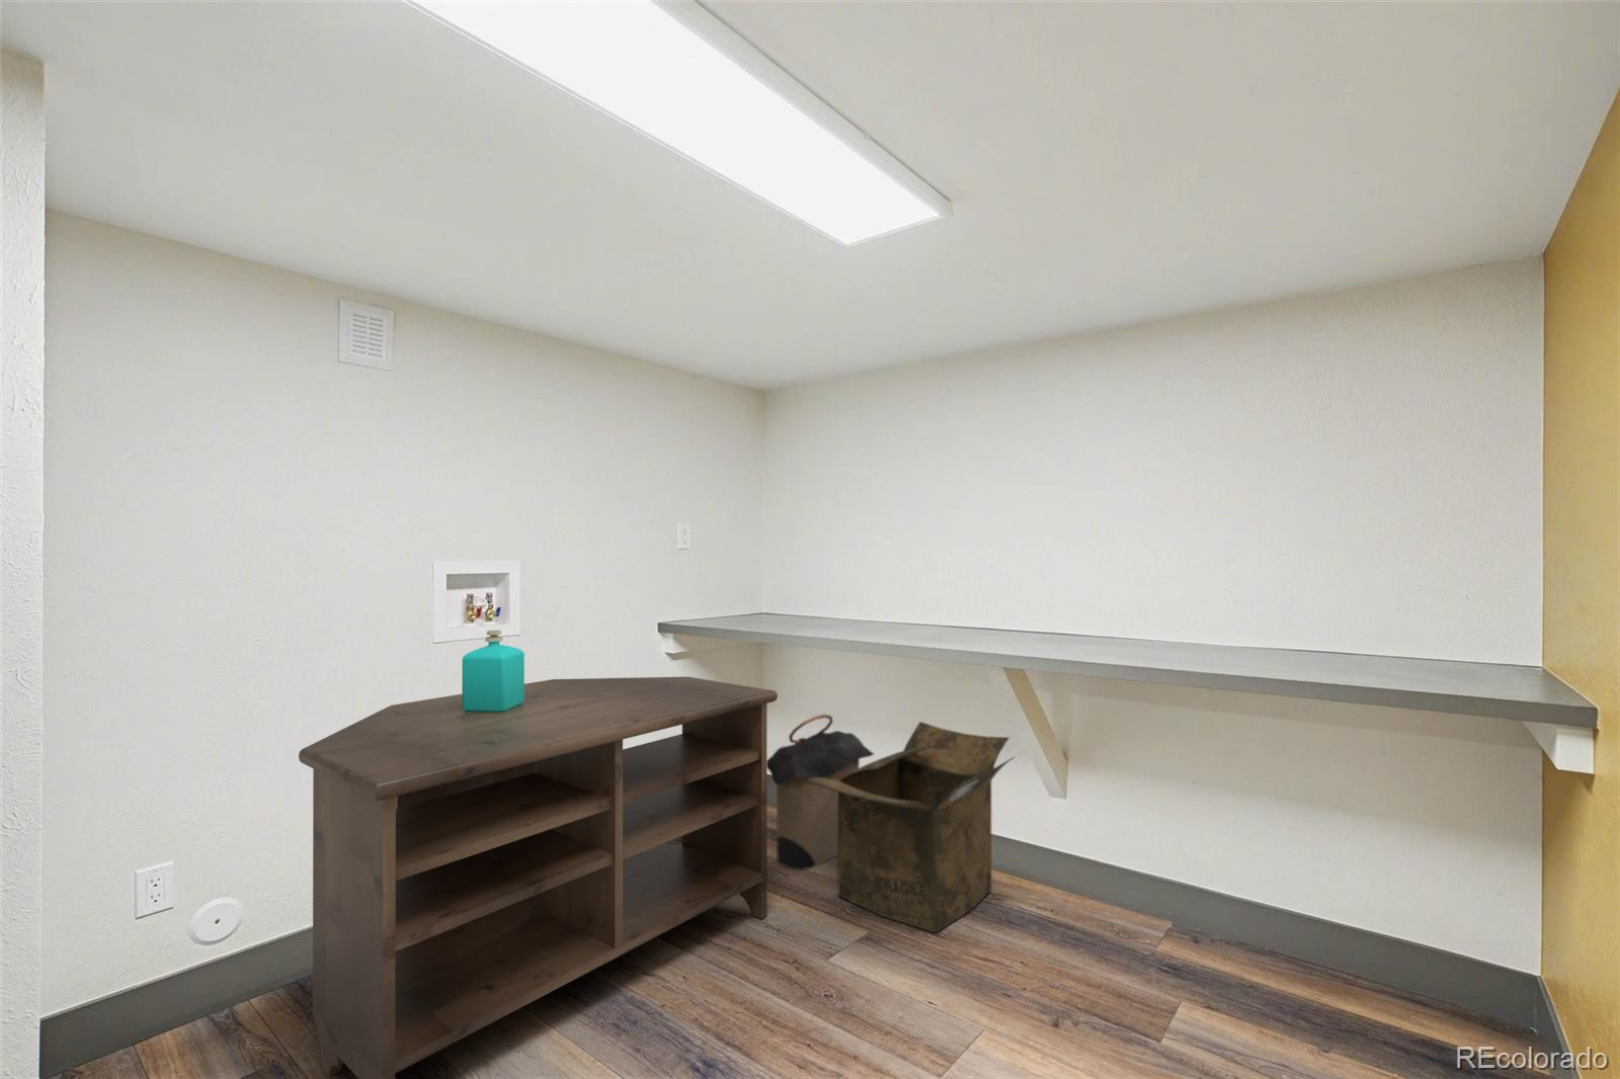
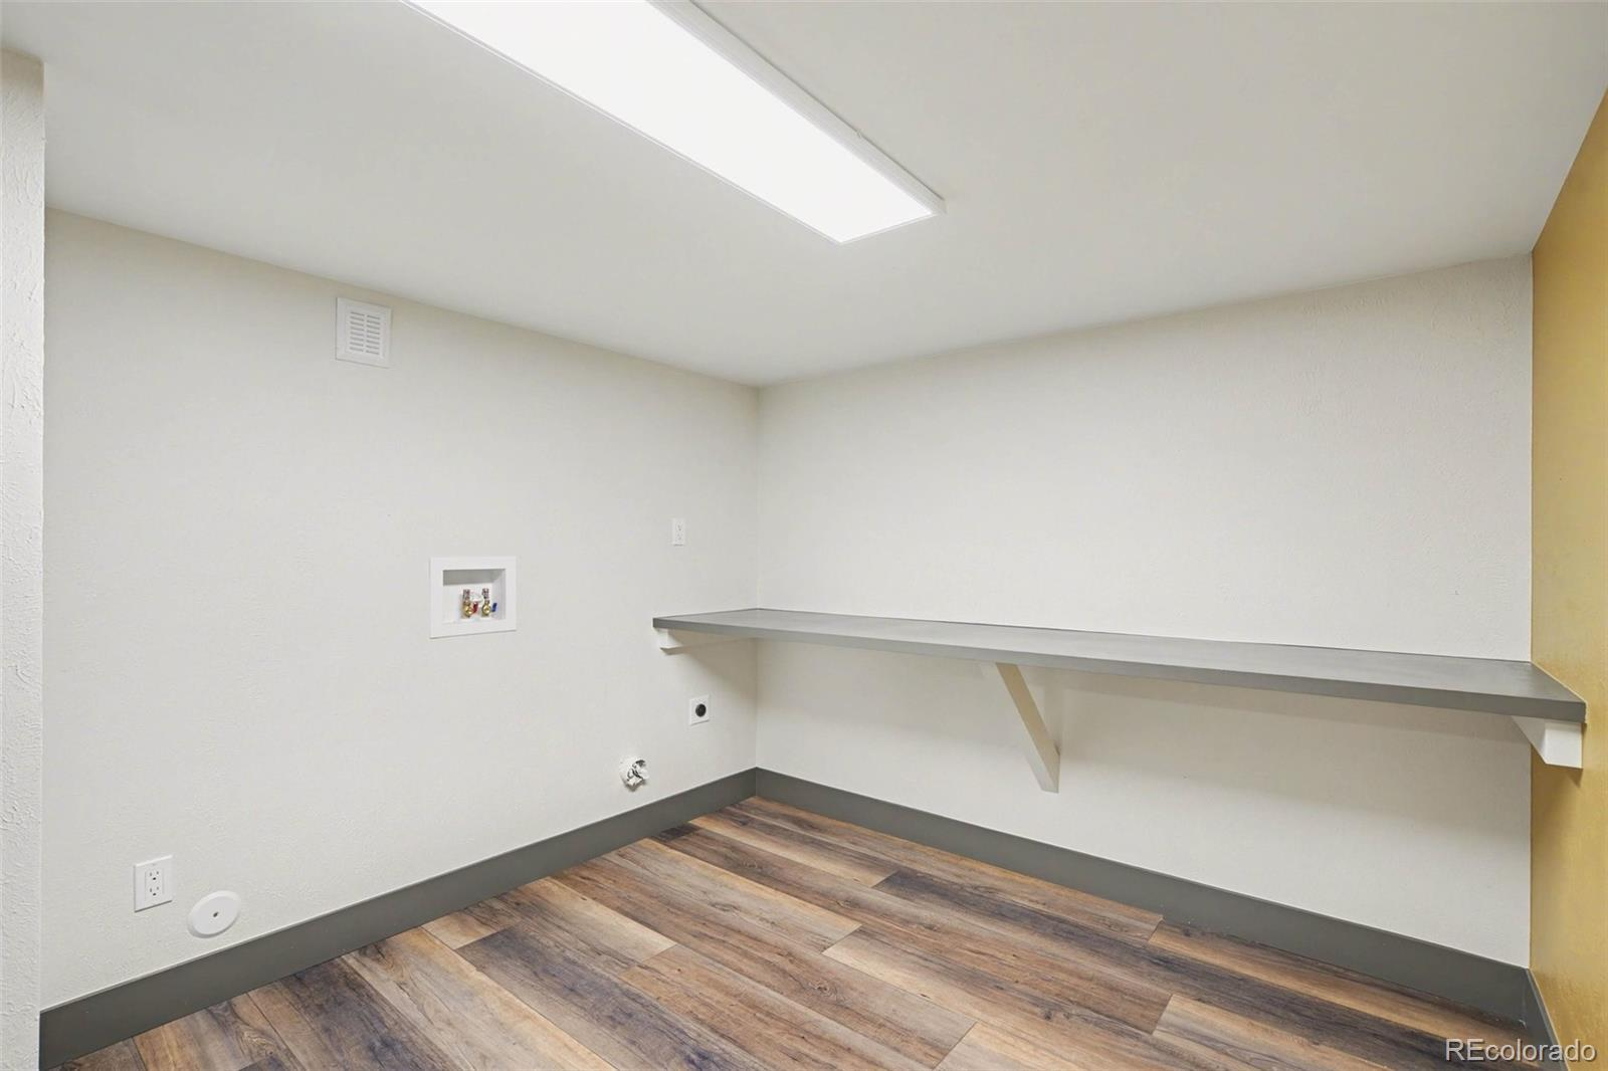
- soap bottle [460,630,525,713]
- cardboard box [807,720,1015,934]
- laundry hamper [766,713,874,871]
- tv stand [298,676,778,1079]
